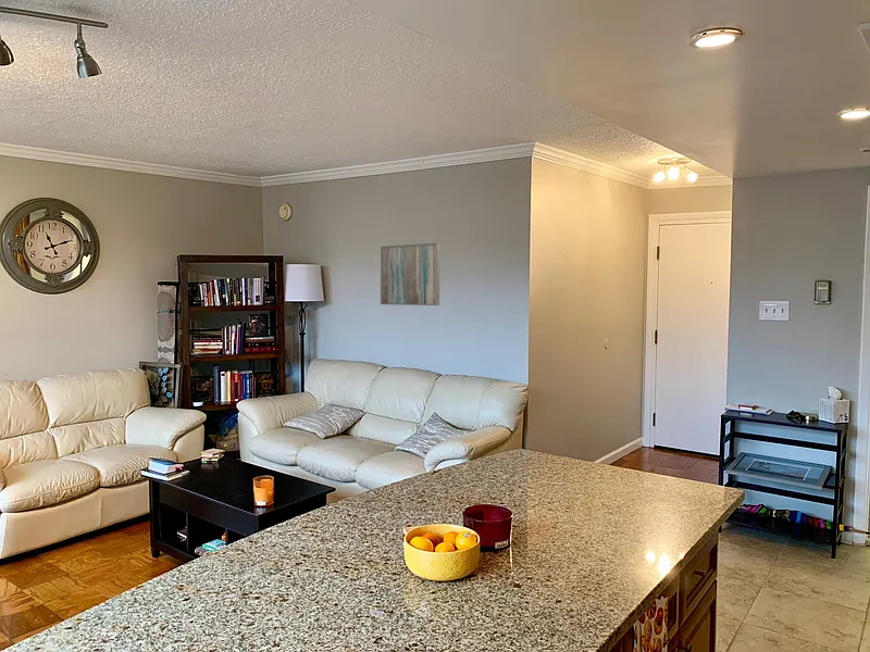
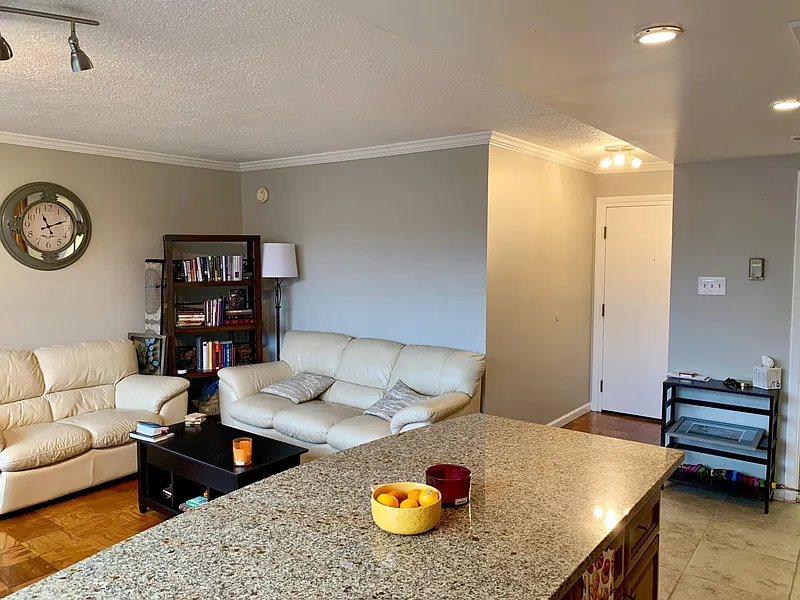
- wall art [380,242,442,306]
